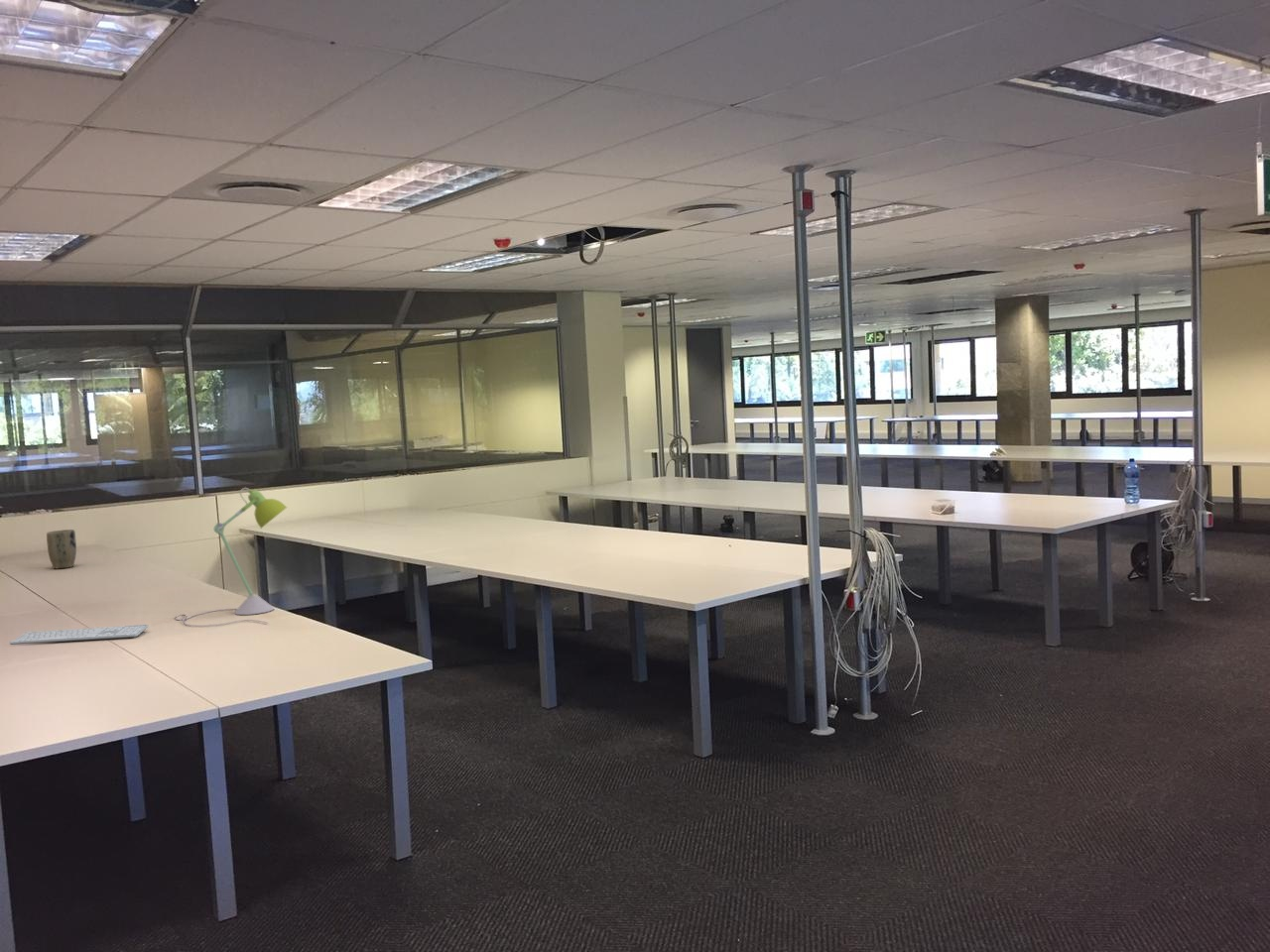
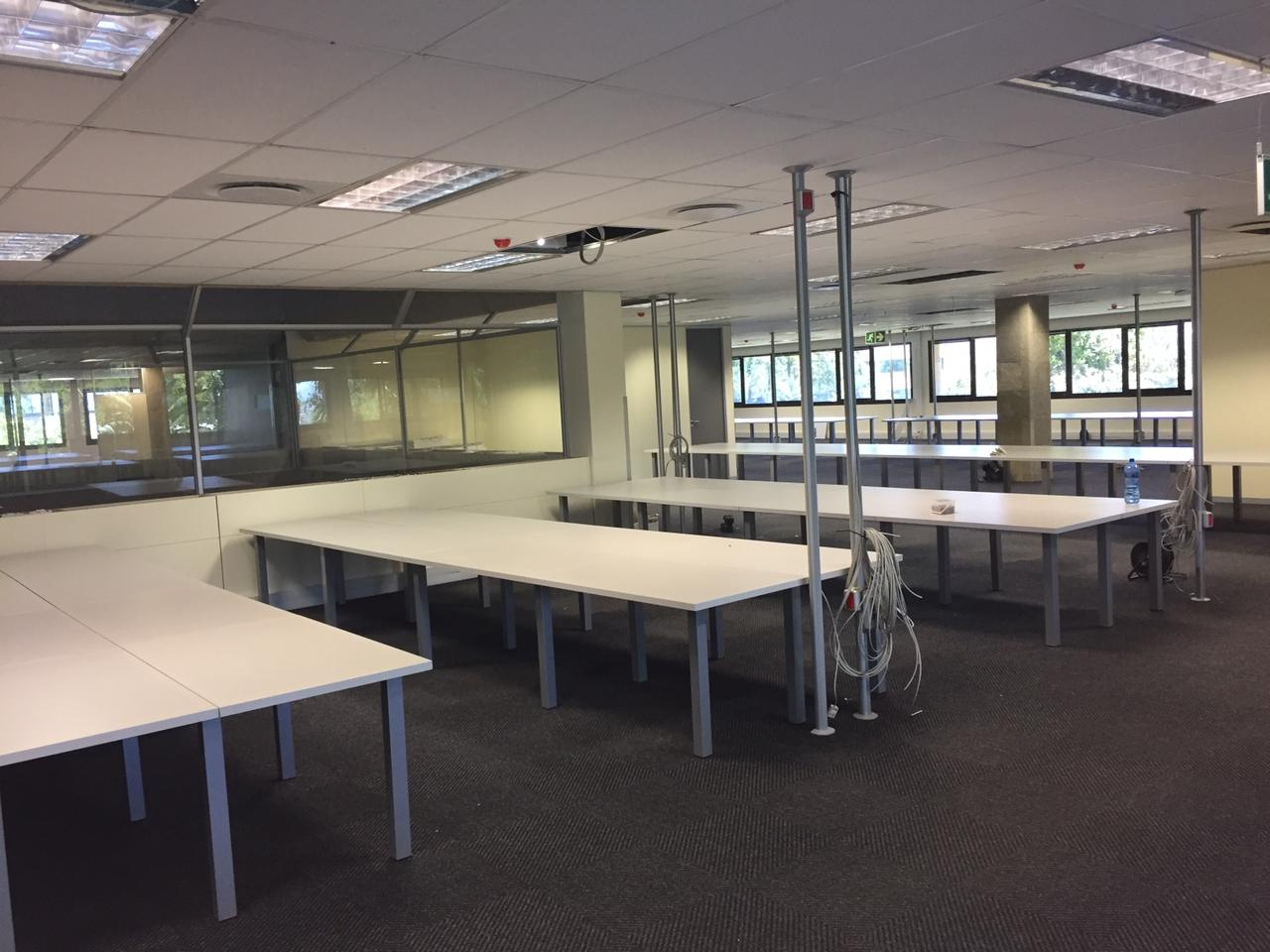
- plant pot [46,529,77,570]
- keyboard [9,624,150,646]
- desk lamp [174,487,289,627]
